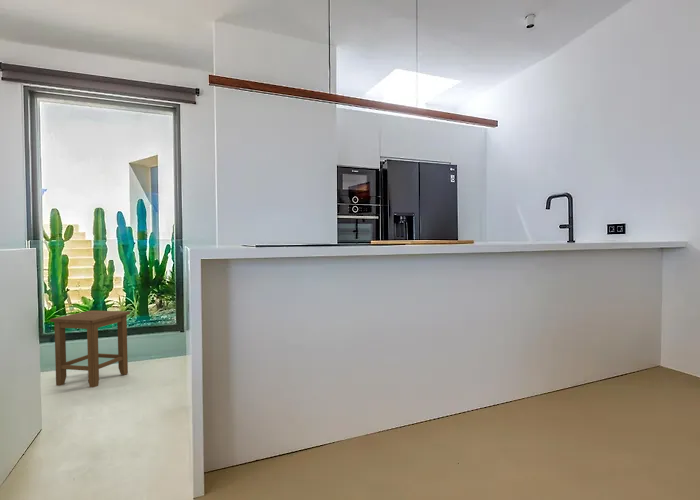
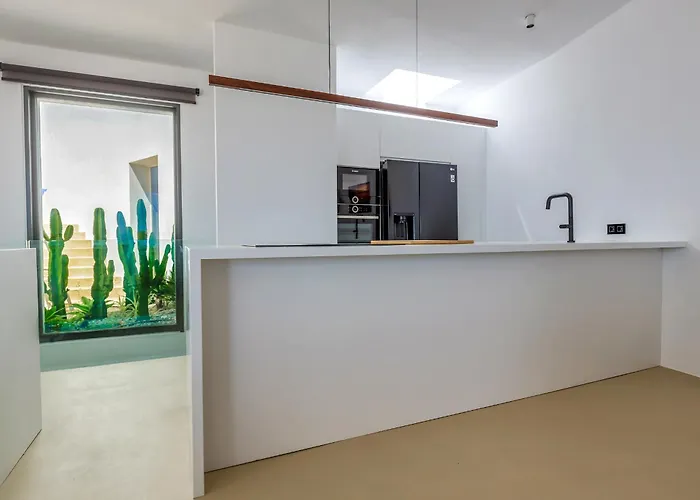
- stool [49,310,131,388]
